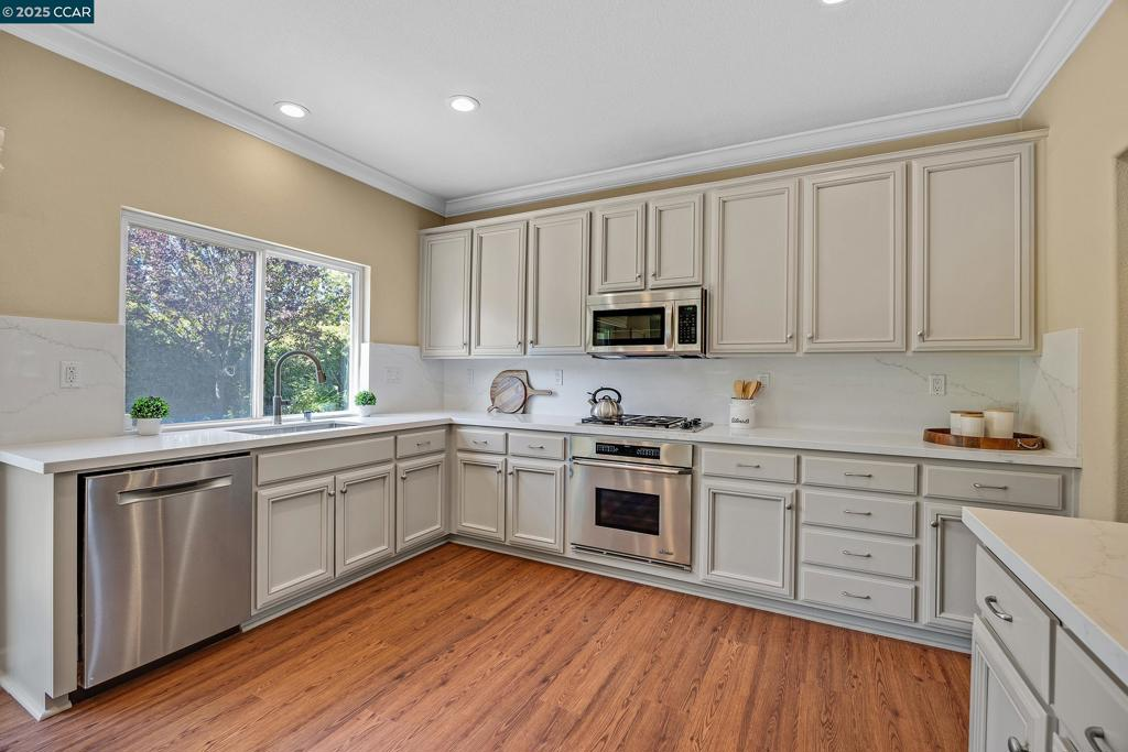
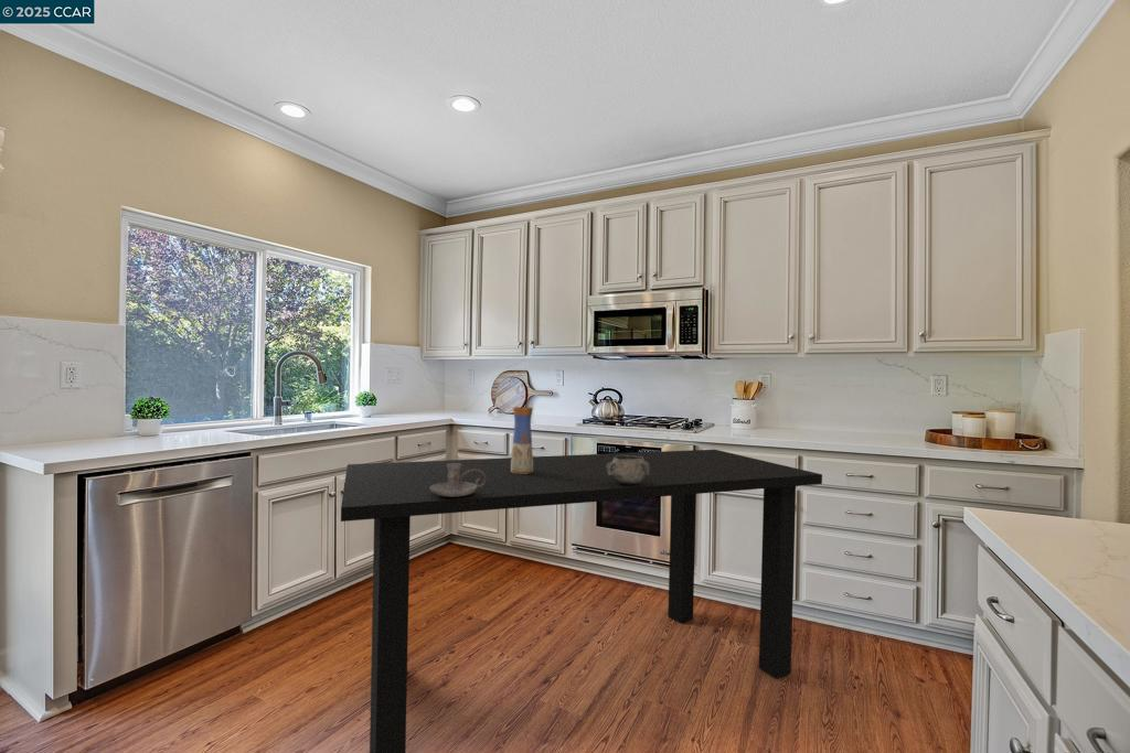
+ candle holder [429,463,486,497]
+ dining table [340,449,823,753]
+ vase [511,406,534,474]
+ decorative bowl [607,455,650,484]
